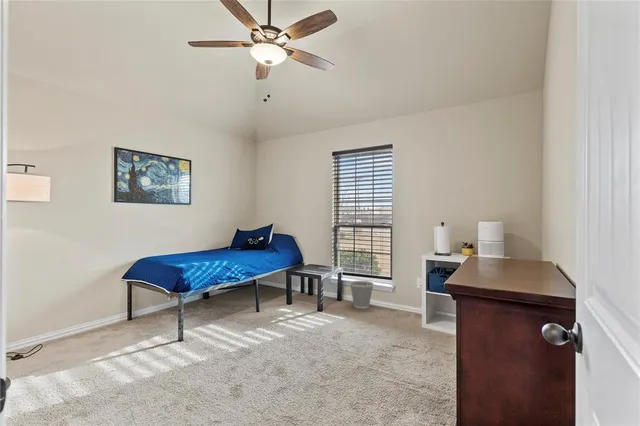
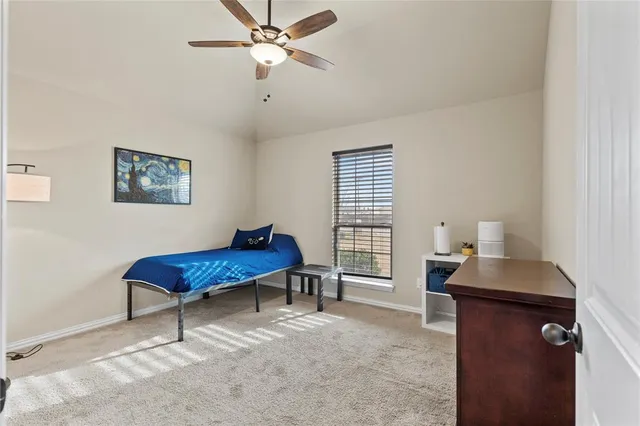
- wastebasket [349,280,375,310]
